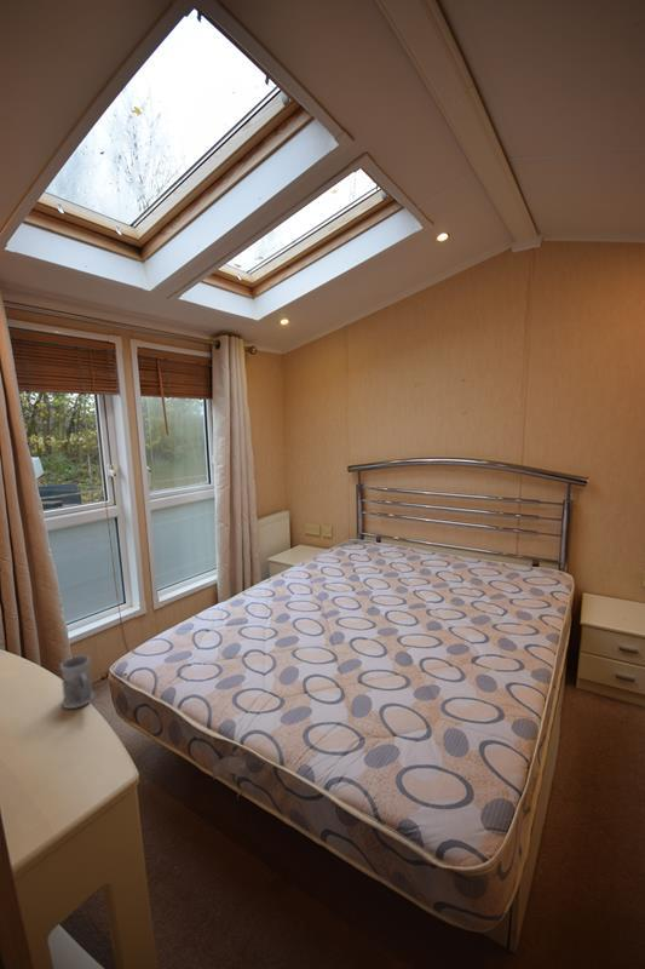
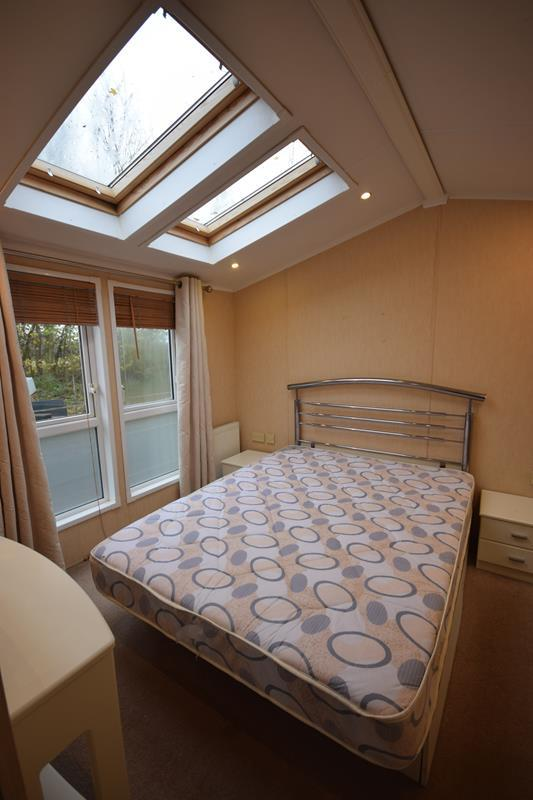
- mug [59,654,96,710]
